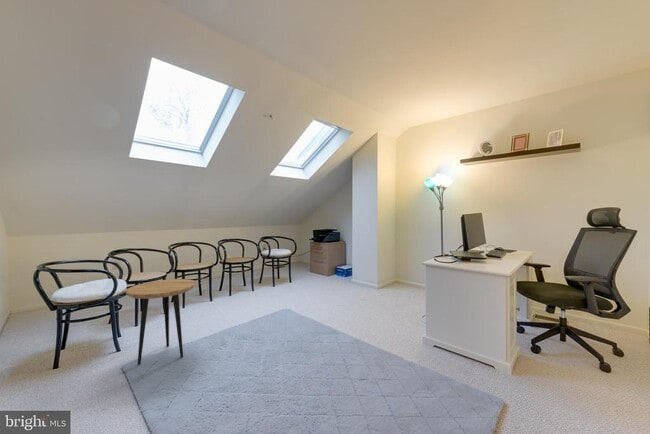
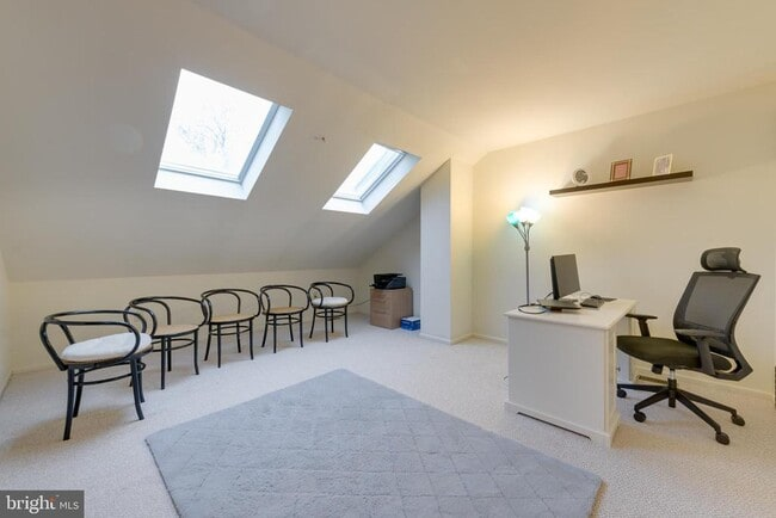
- side table [125,278,197,366]
